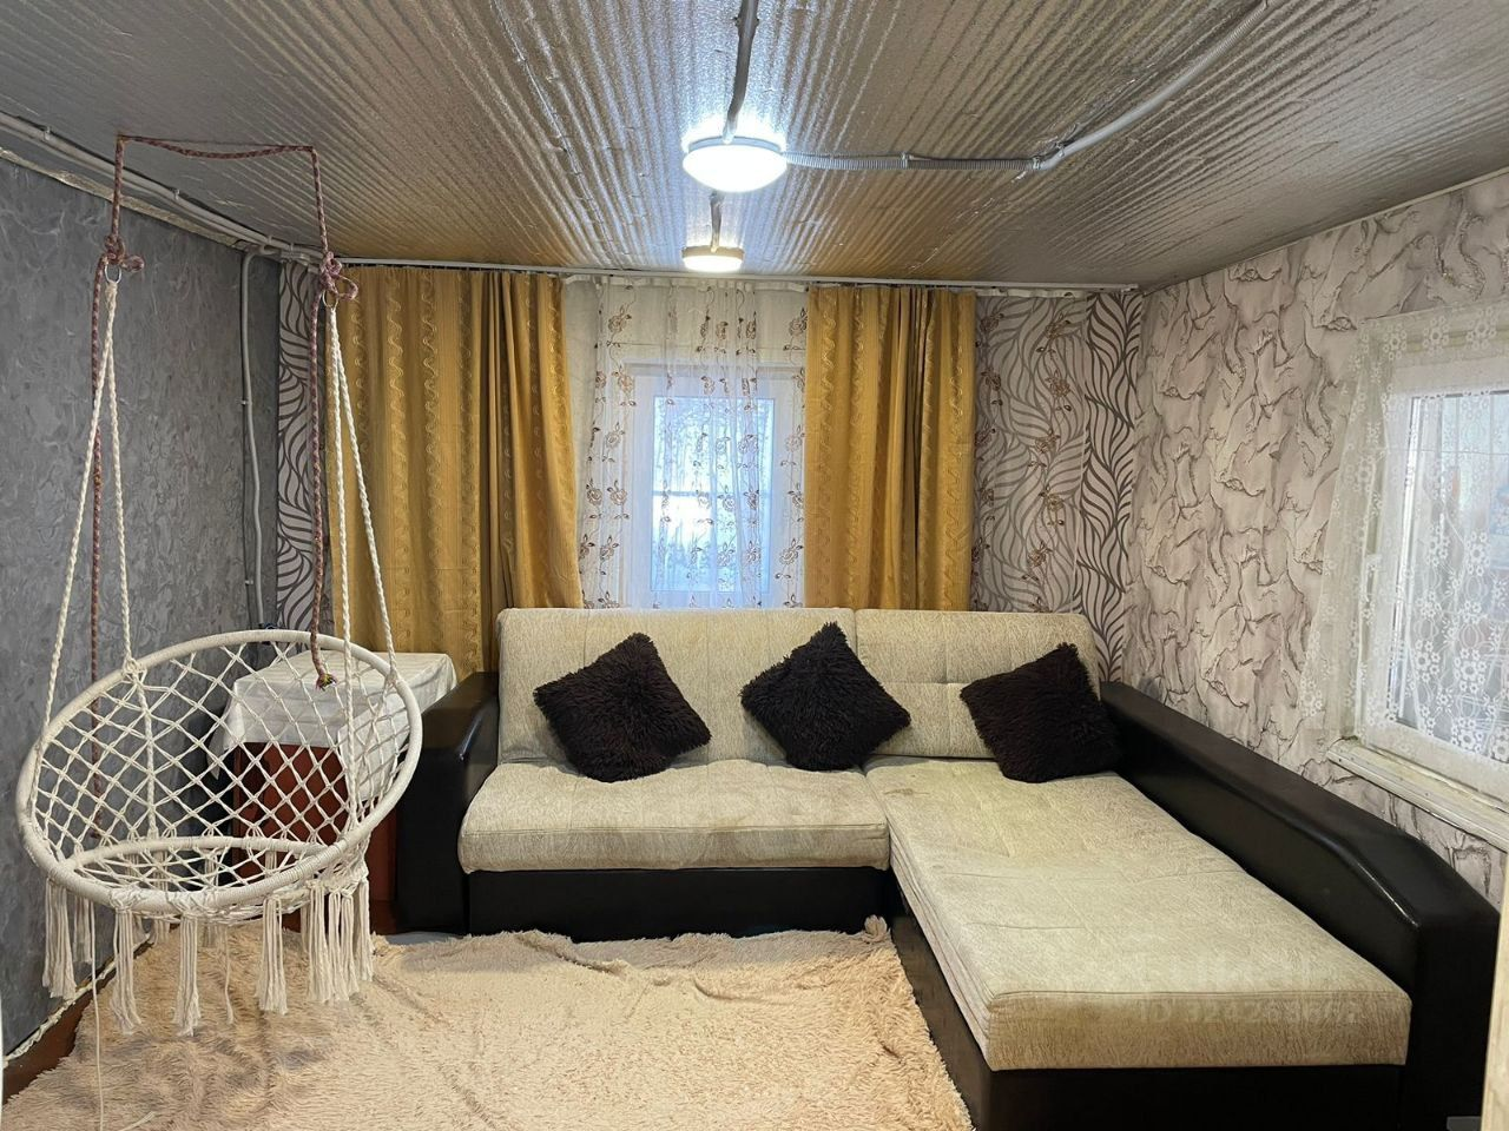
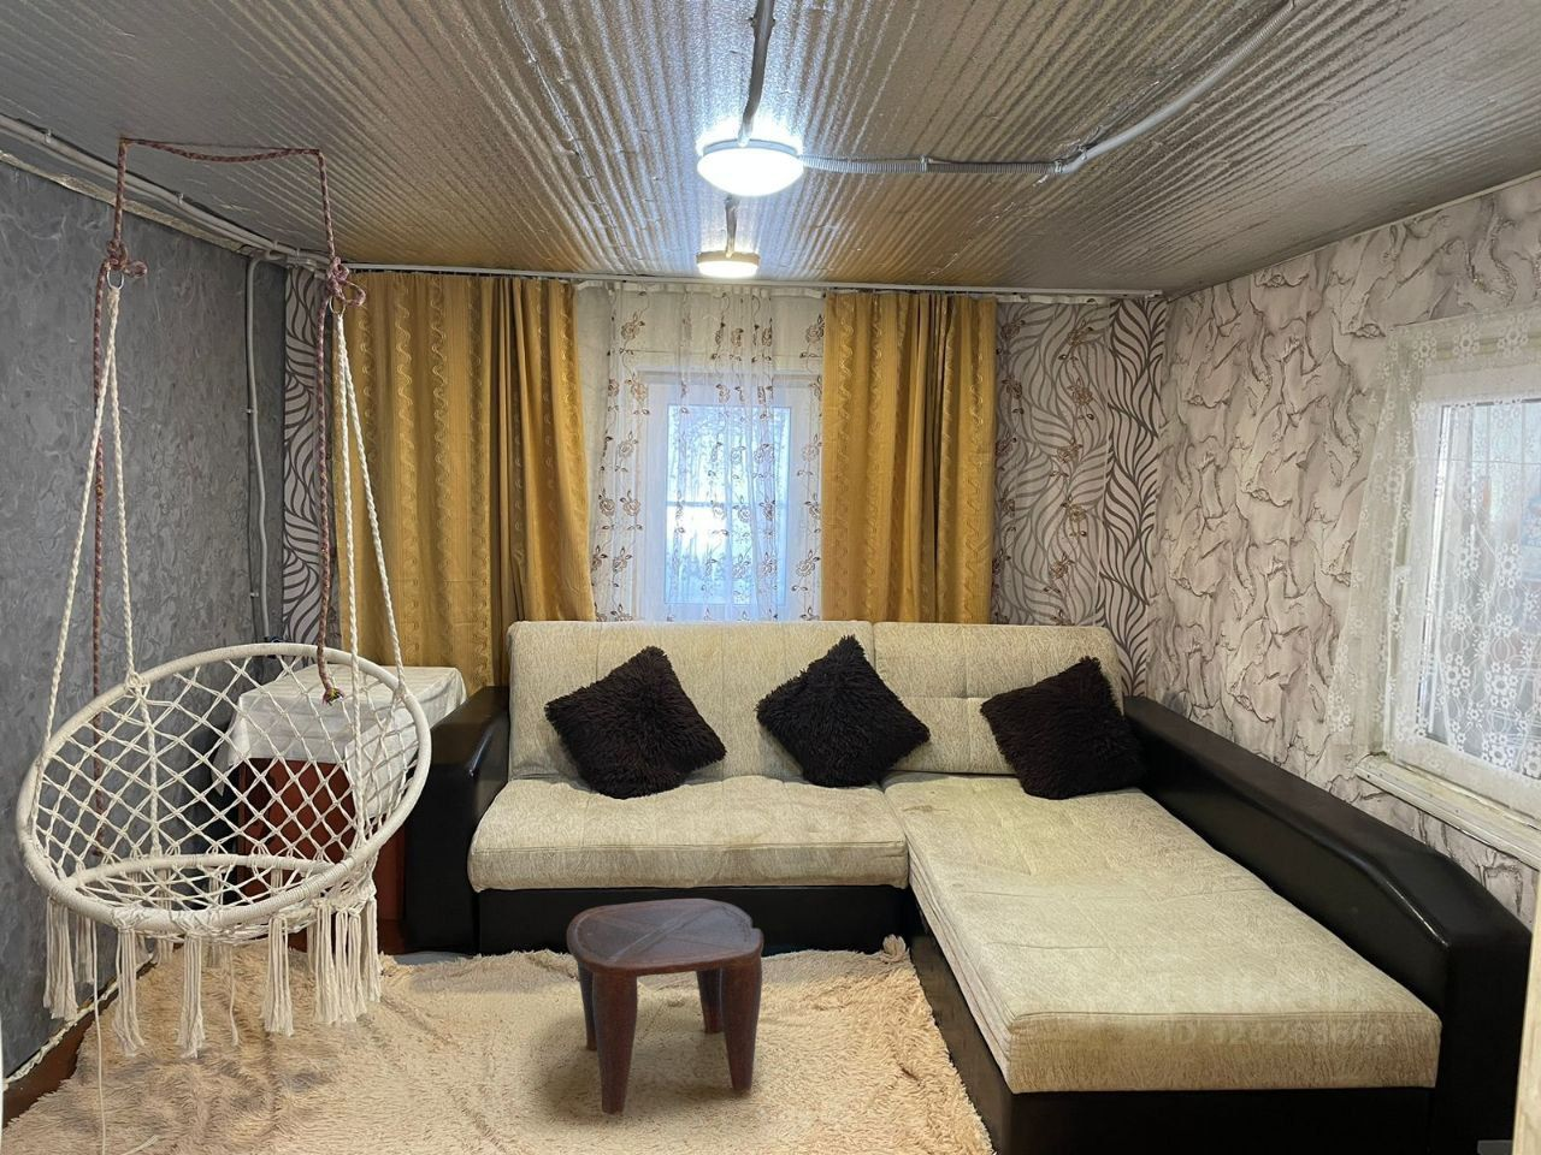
+ stool [565,898,764,1116]
